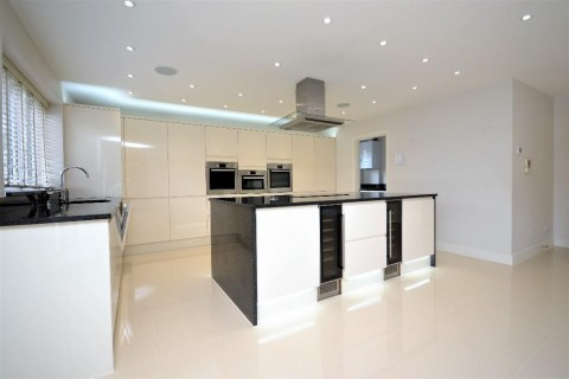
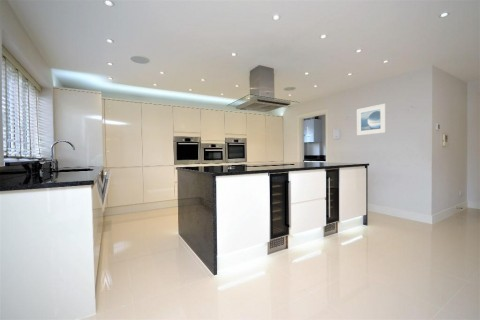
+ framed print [356,103,387,136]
